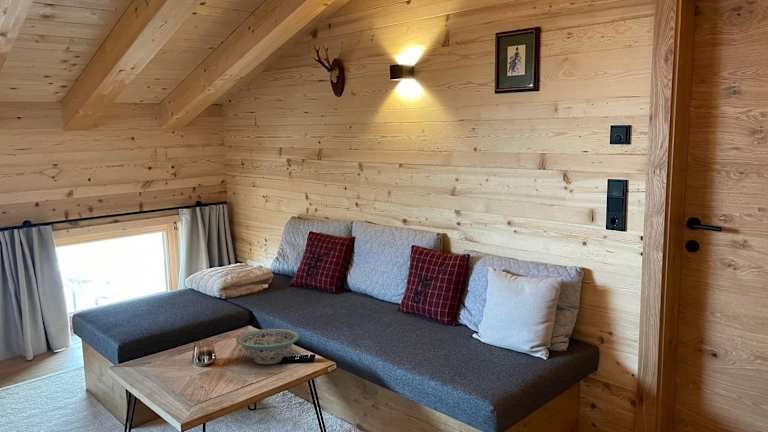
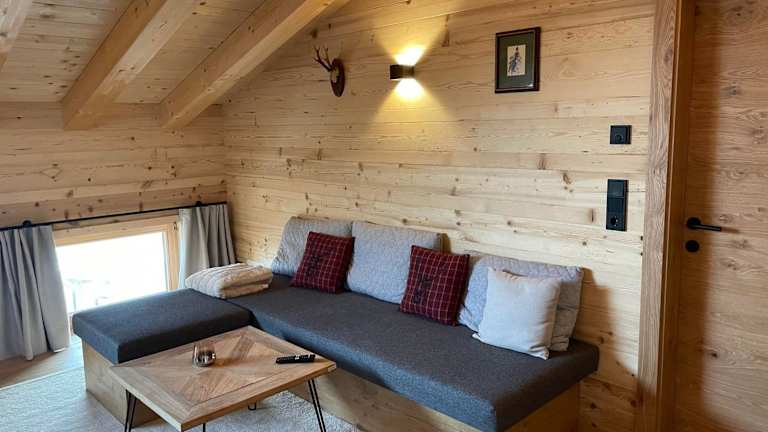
- decorative bowl [235,328,300,365]
